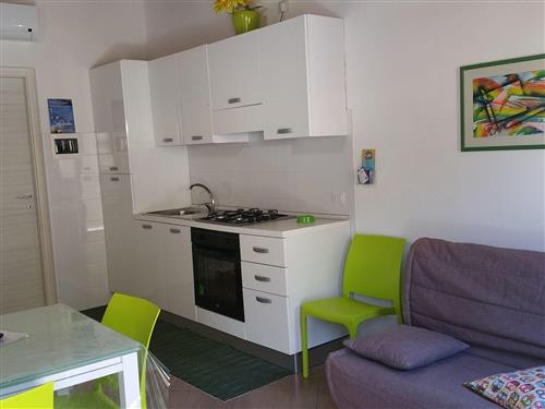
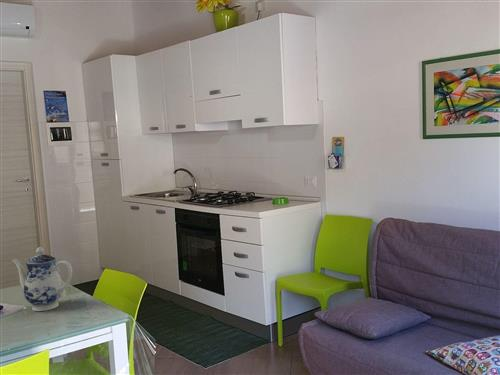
+ teapot [11,246,73,312]
